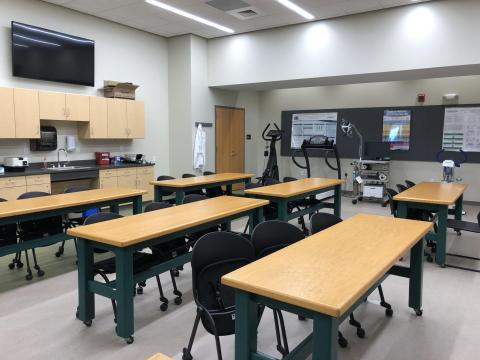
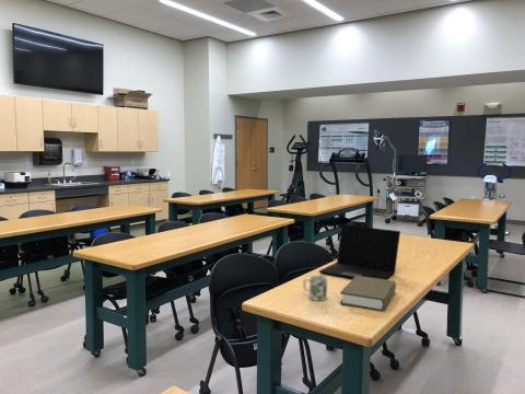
+ mug [302,275,328,302]
+ laptop [318,223,401,280]
+ book [339,276,397,312]
